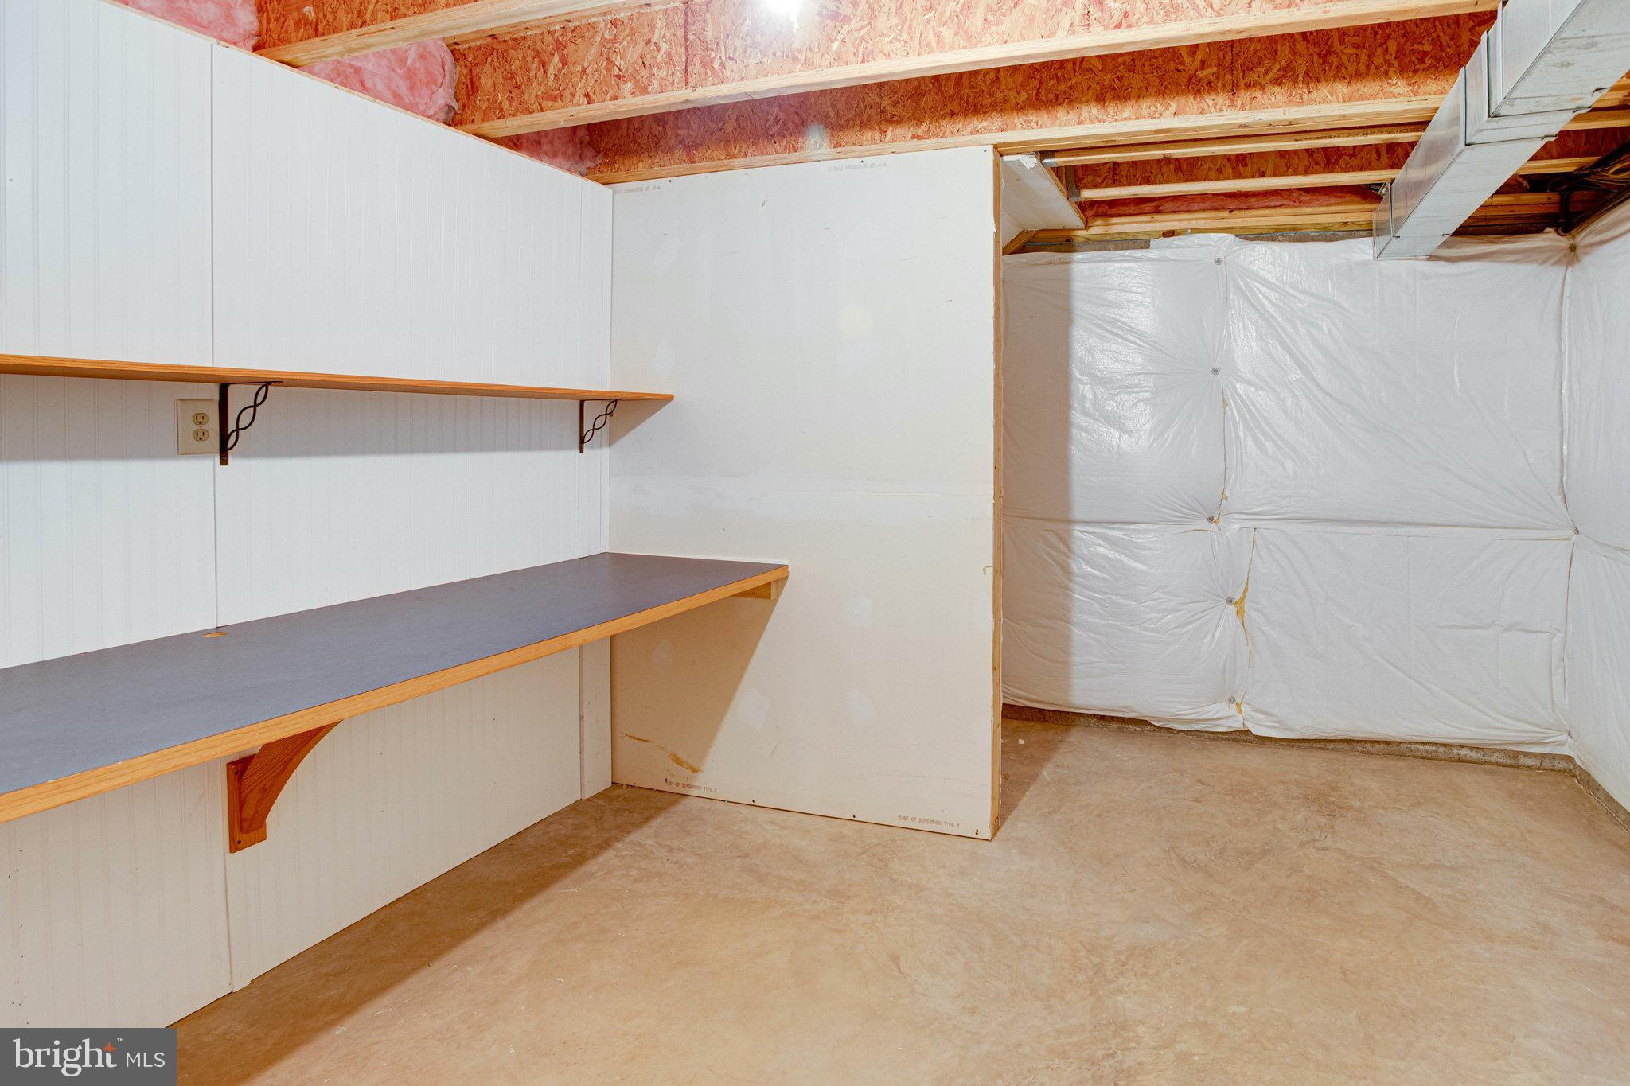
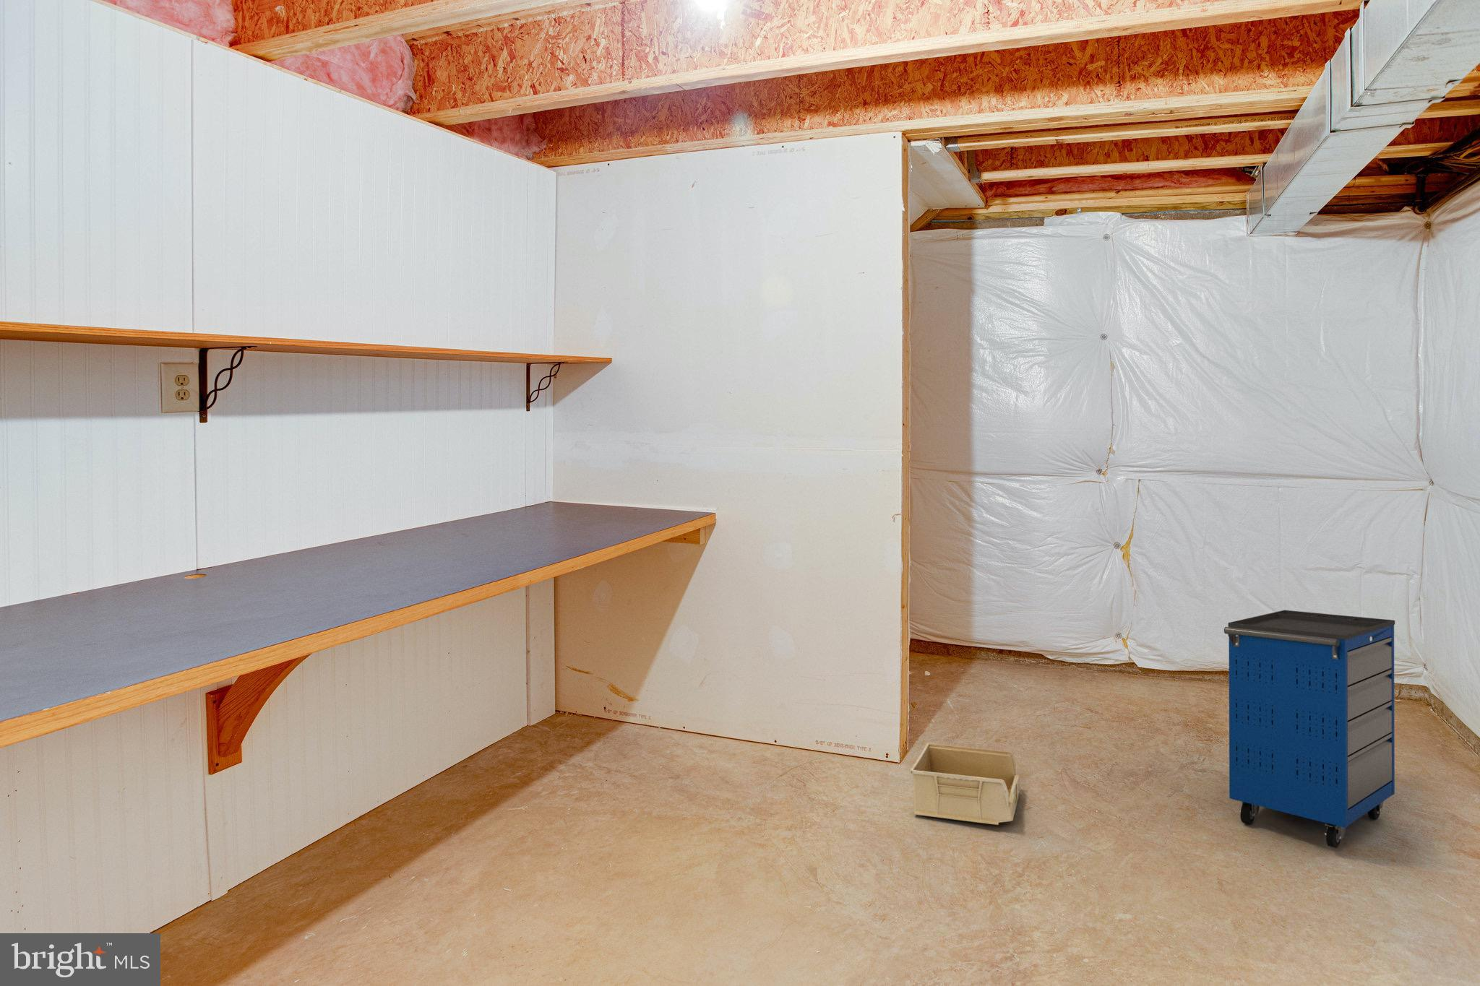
+ cabinet [1224,610,1395,848]
+ storage bin [910,743,1020,825]
